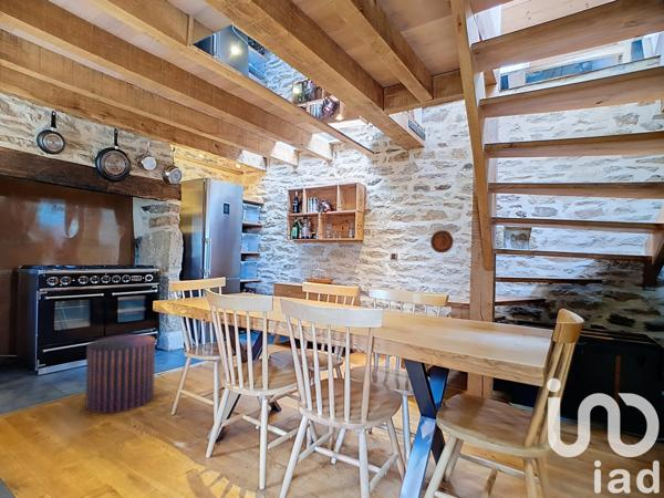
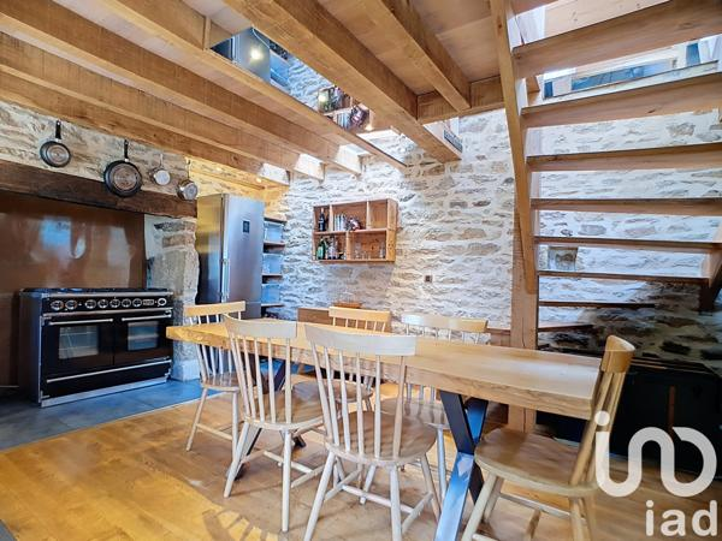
- stool [84,333,156,414]
- decorative plate [429,229,454,253]
